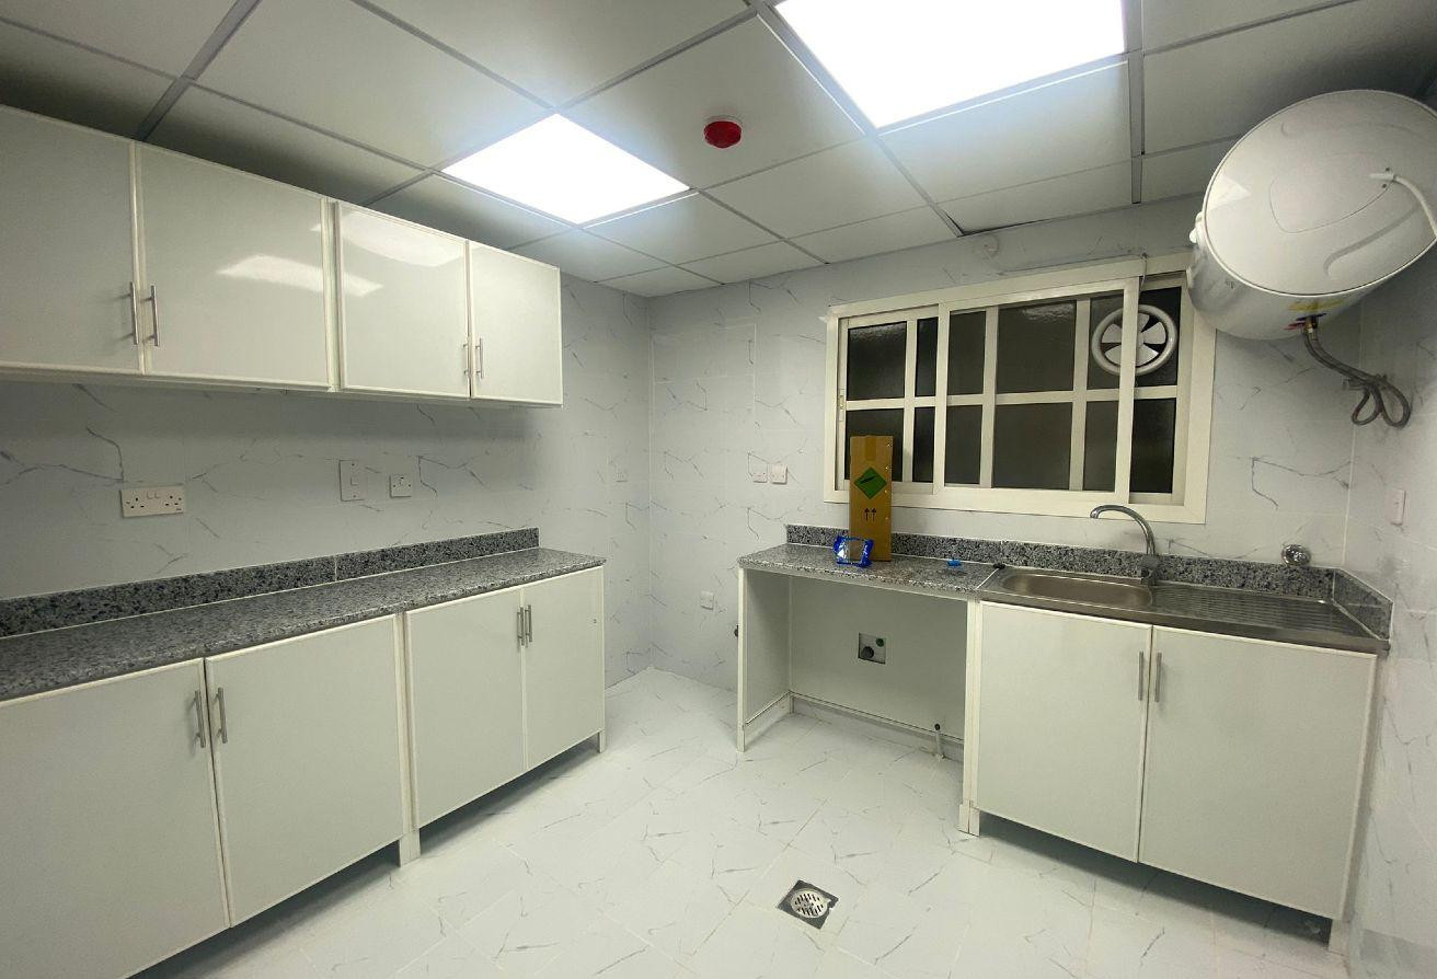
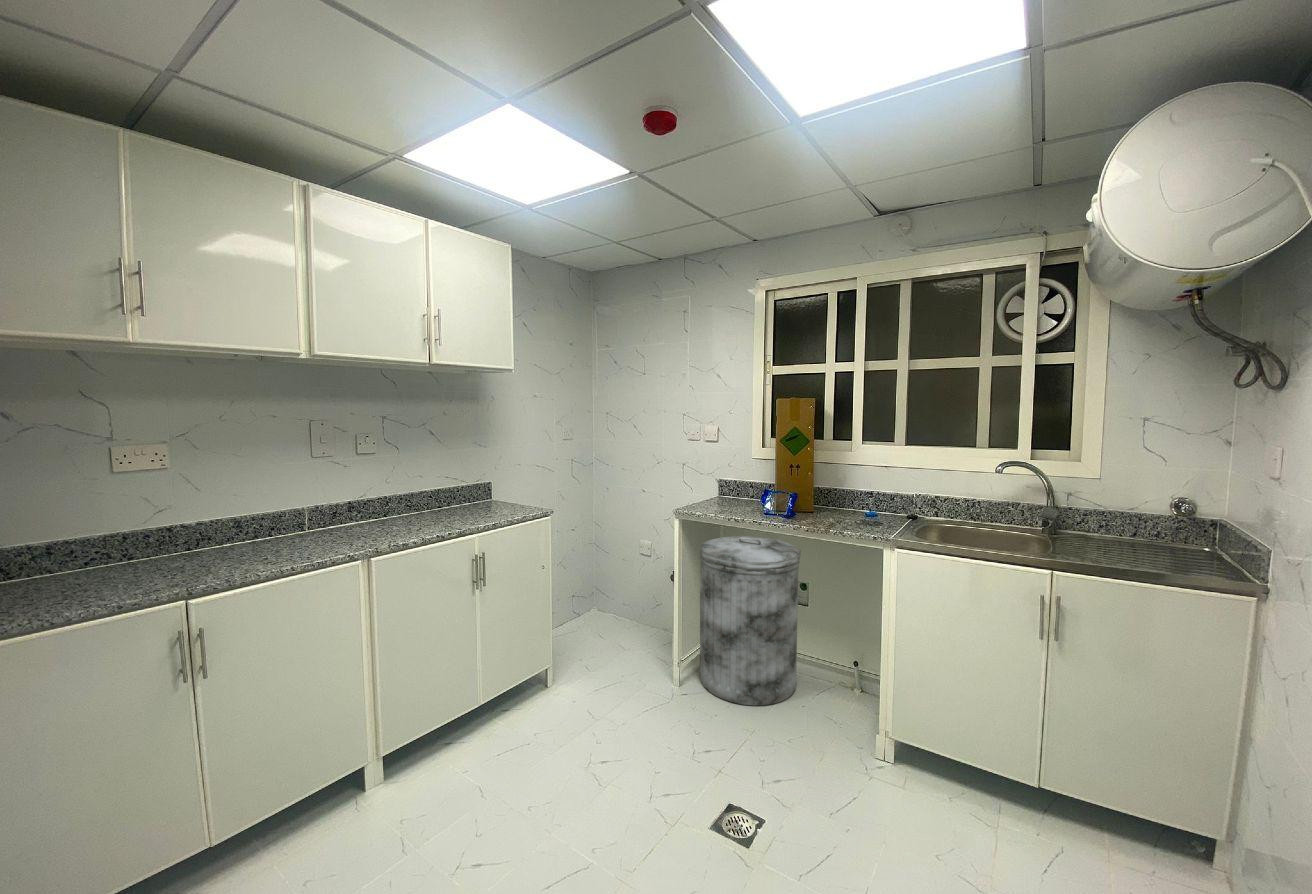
+ trash can [699,535,802,707]
